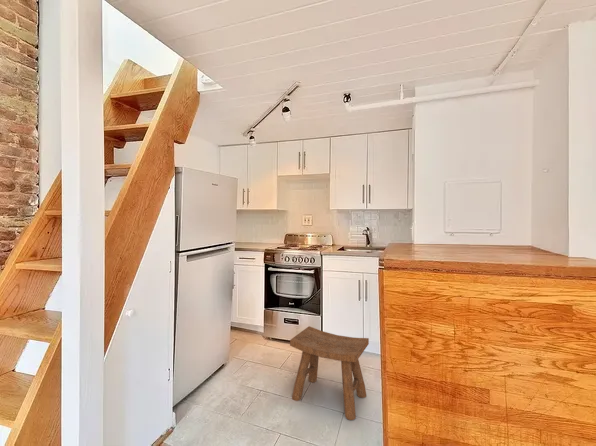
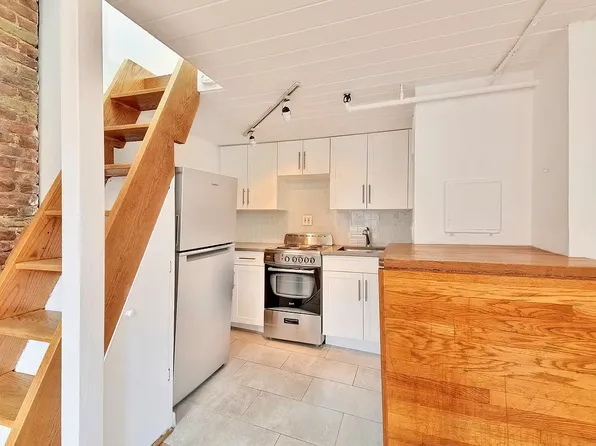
- stool [289,325,370,421]
